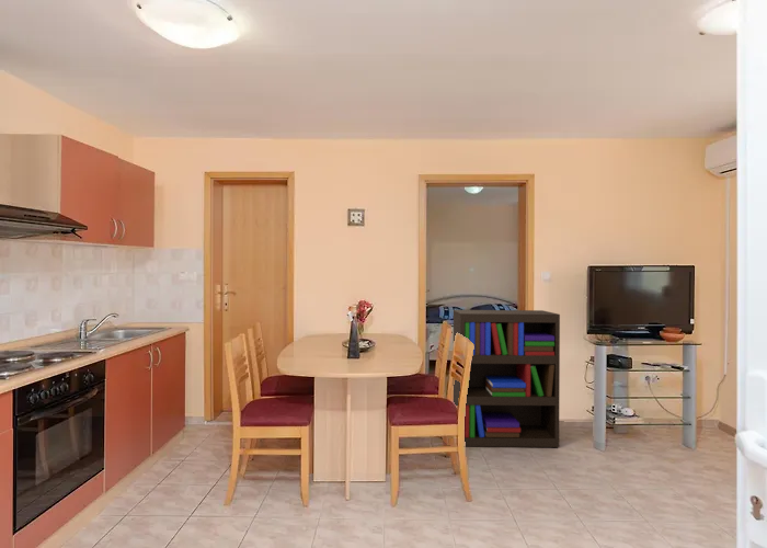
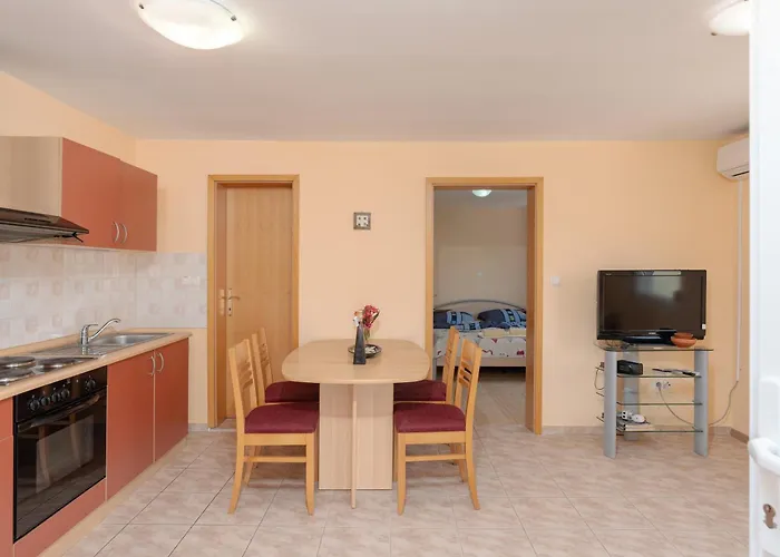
- bookshelf [453,309,561,448]
